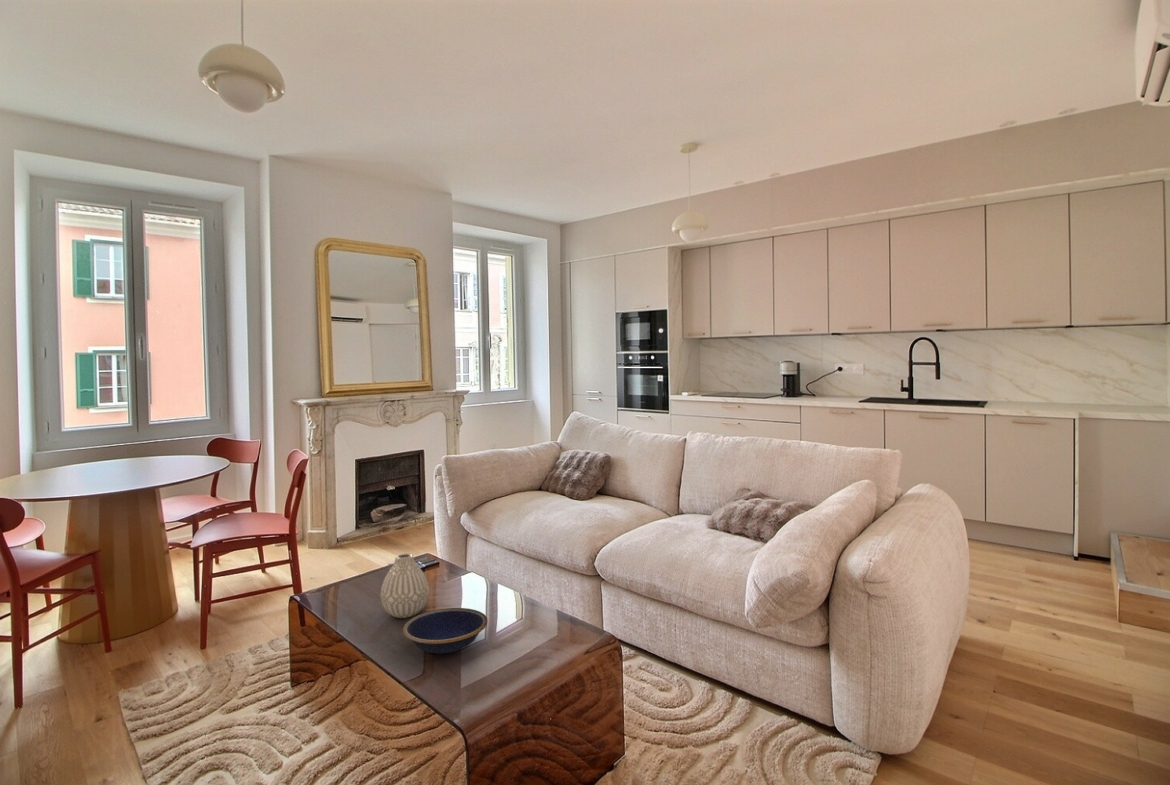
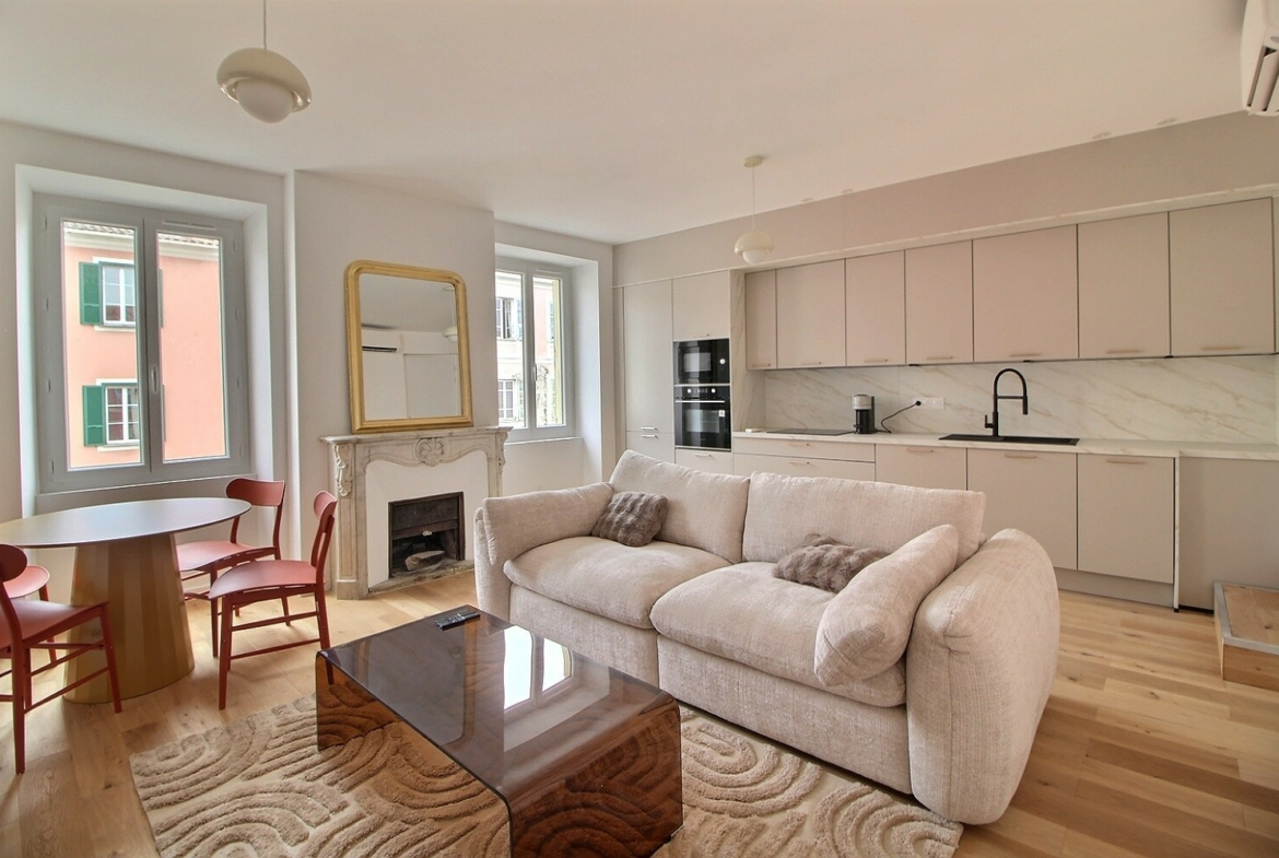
- bowl [402,607,489,654]
- vase [380,553,430,619]
